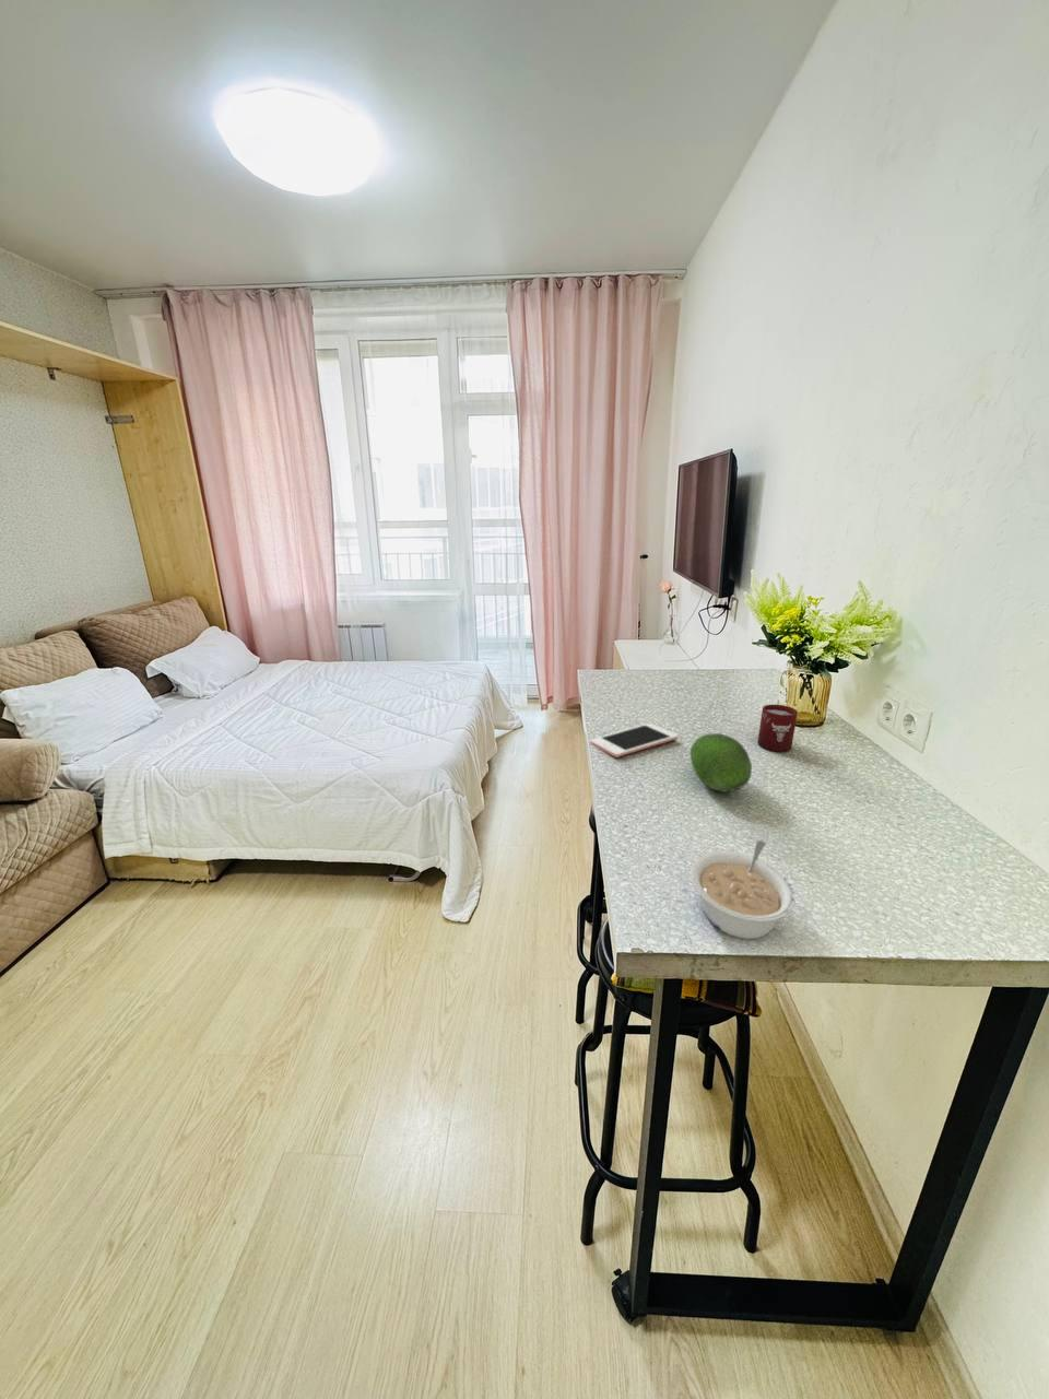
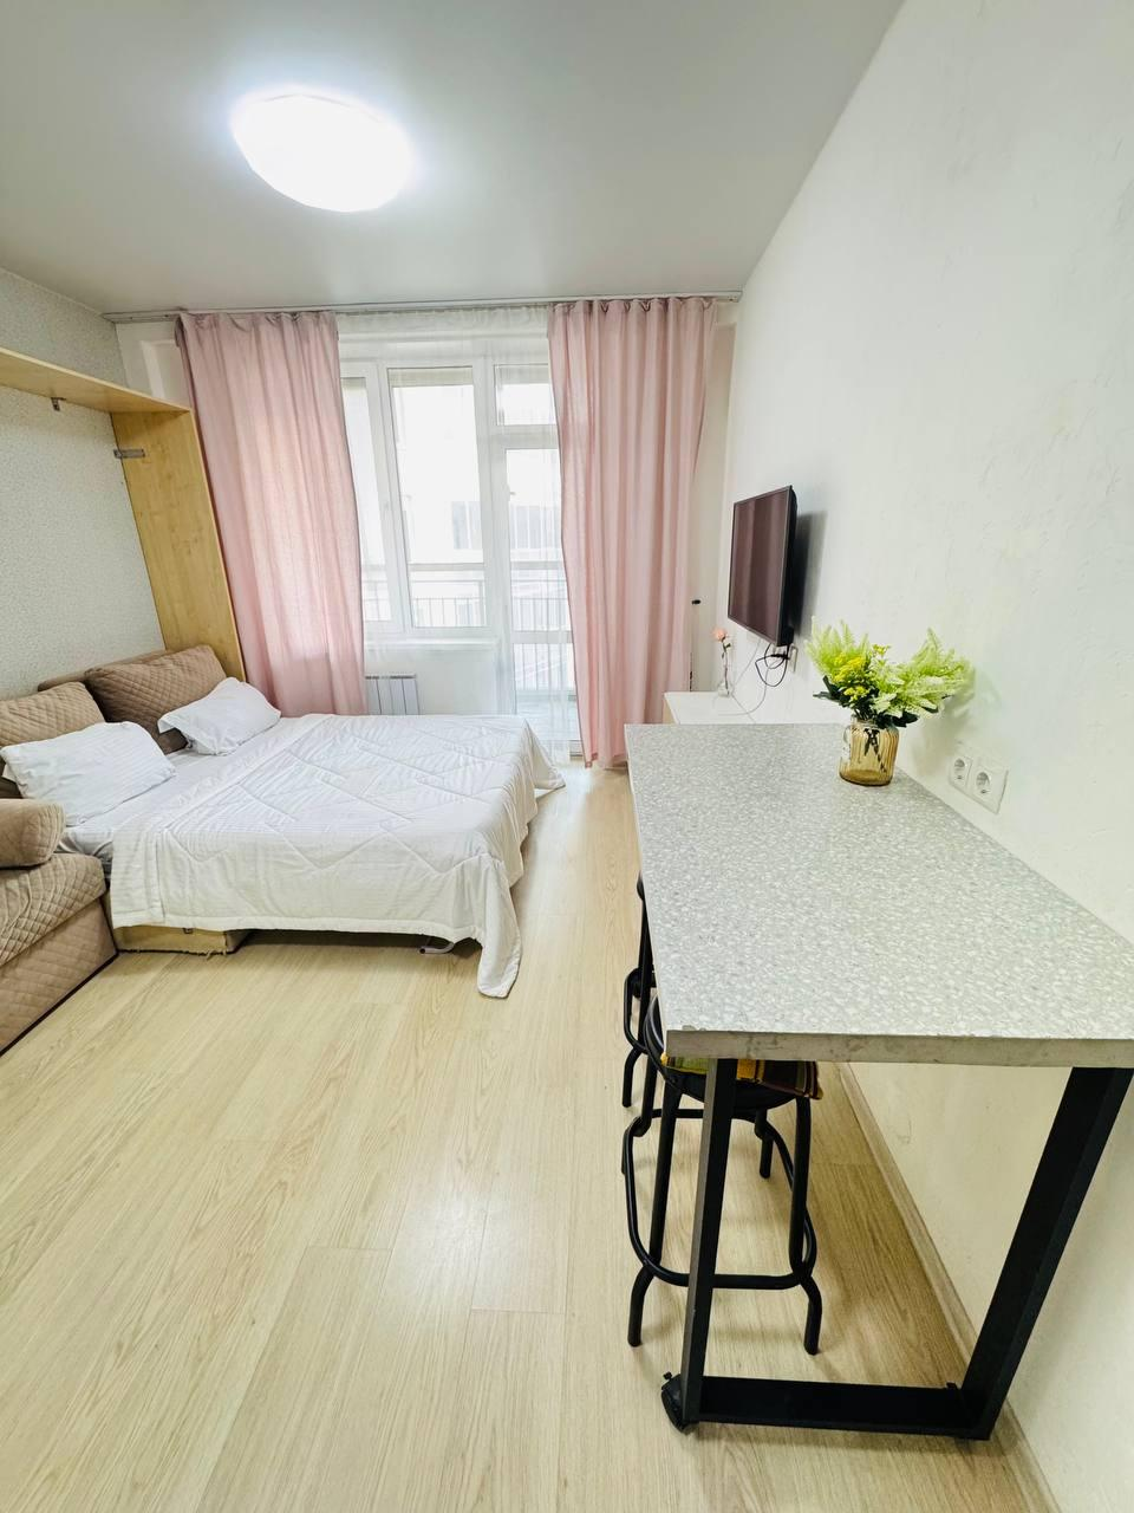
- legume [690,839,796,940]
- cup [756,704,799,752]
- fruit [689,733,753,793]
- cell phone [590,723,679,759]
